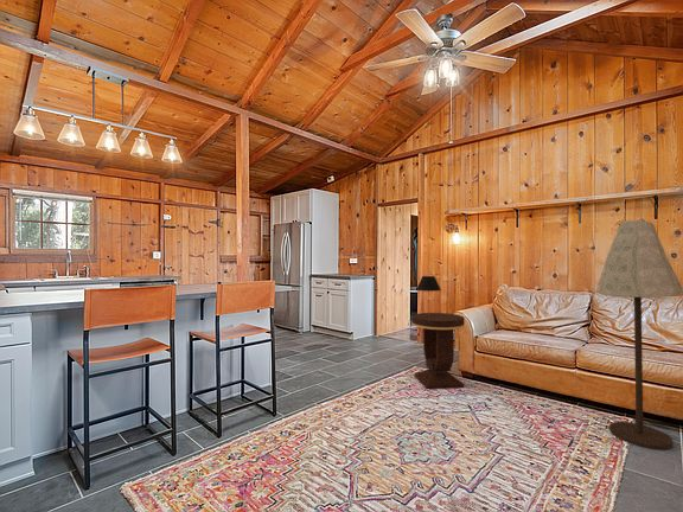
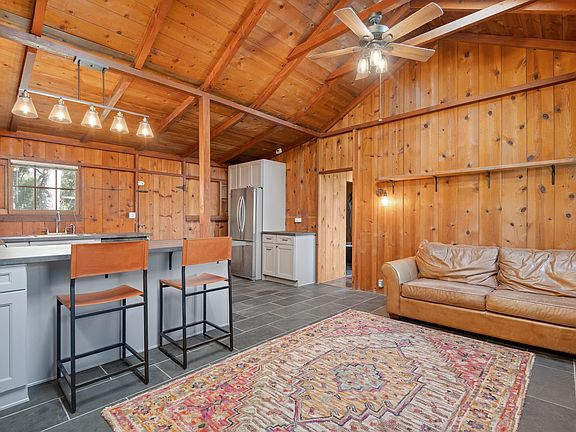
- side table [410,312,465,390]
- table lamp [415,275,442,311]
- floor lamp [594,219,683,450]
